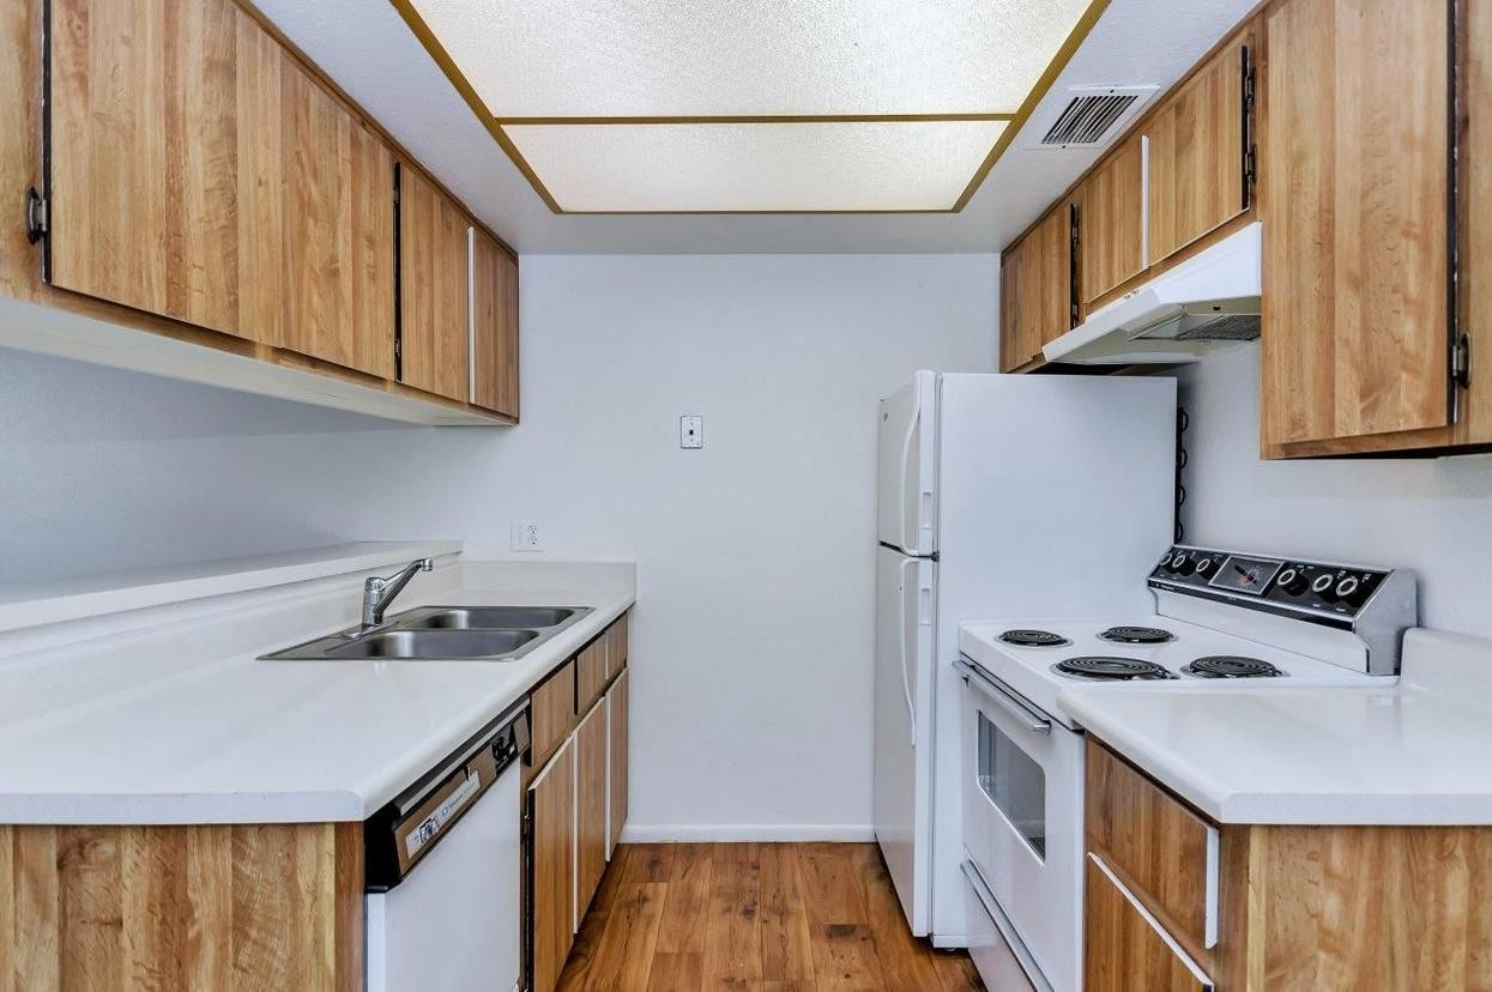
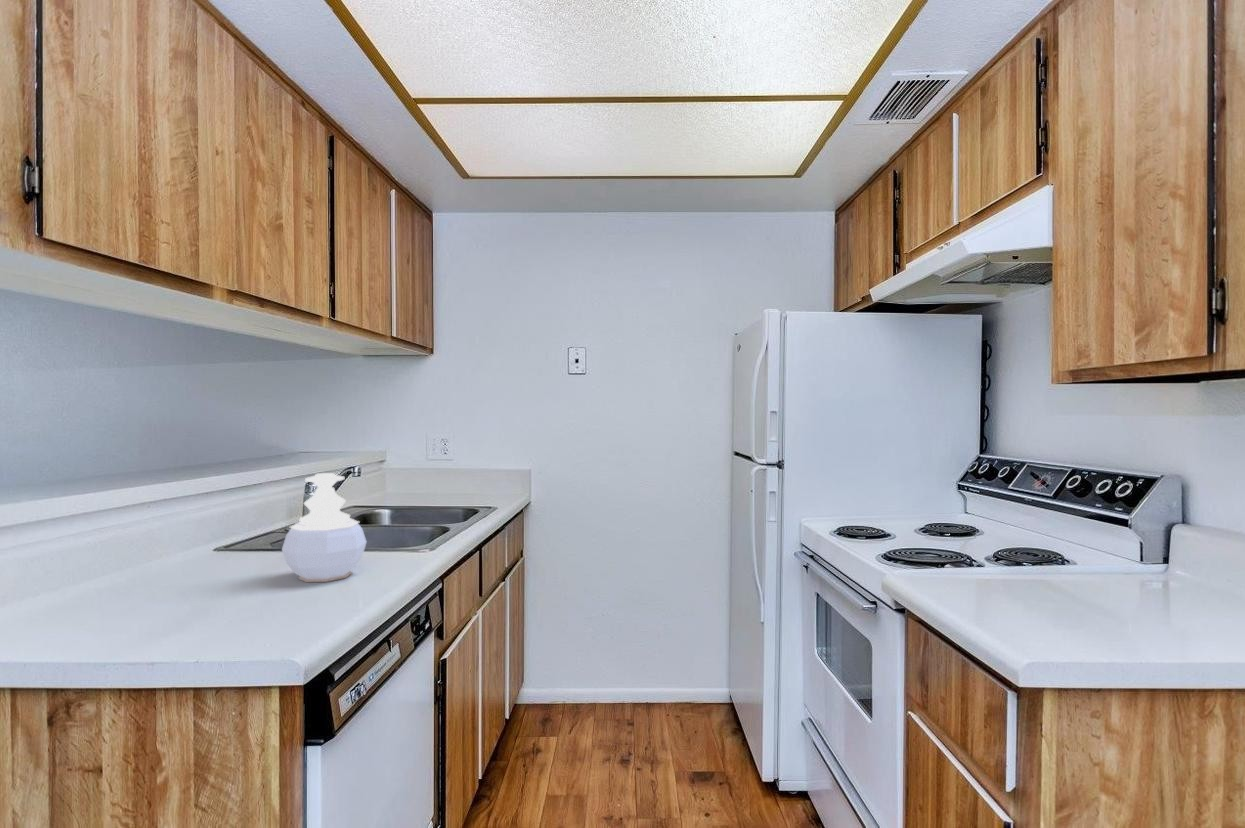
+ soap dispenser [281,472,368,583]
